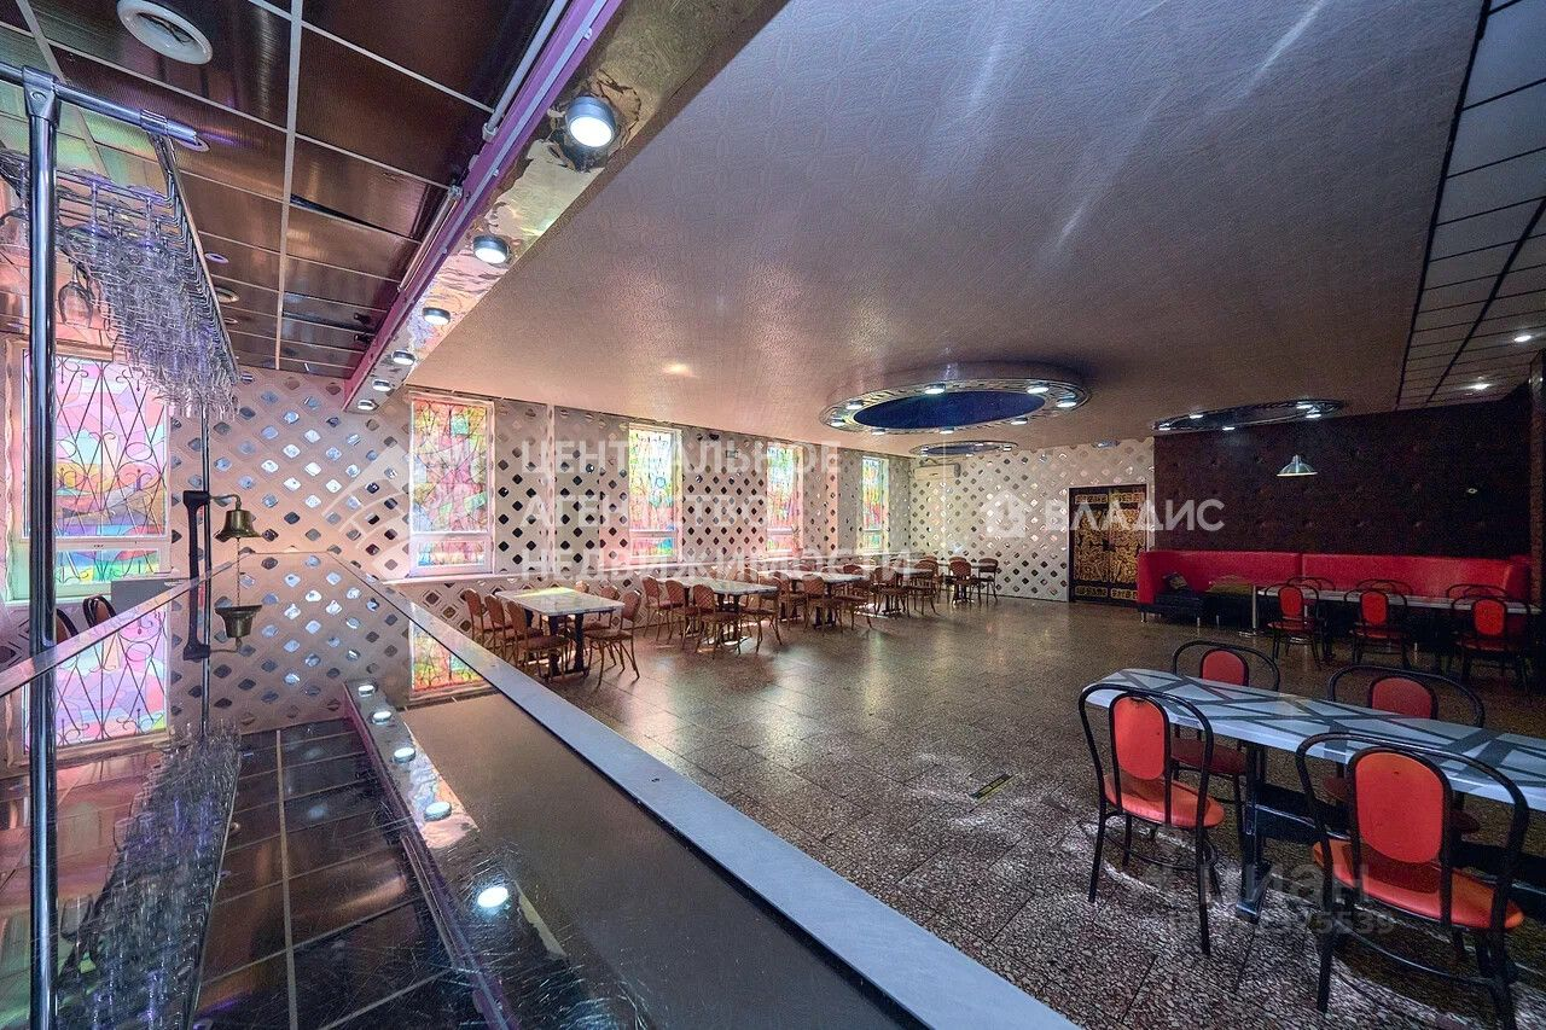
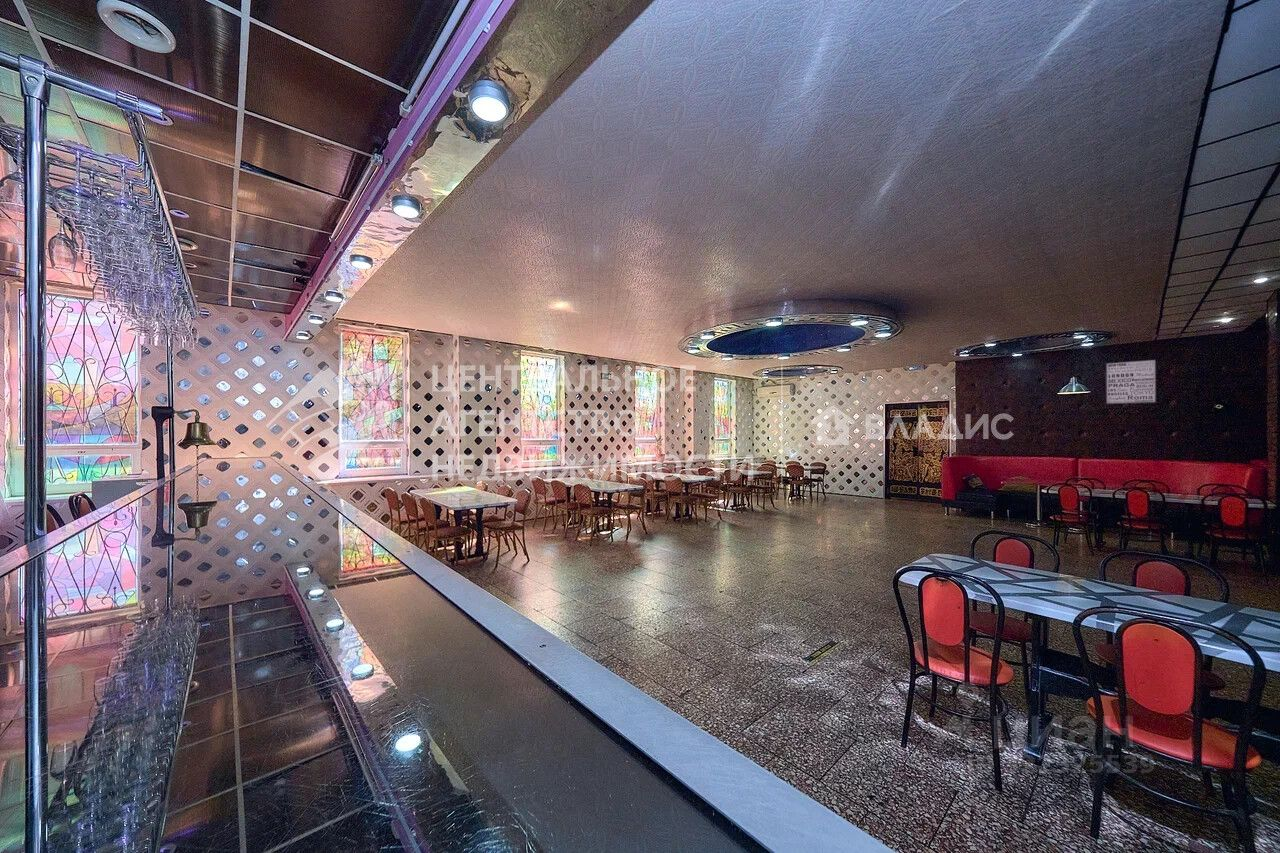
+ wall art [1105,358,1157,405]
